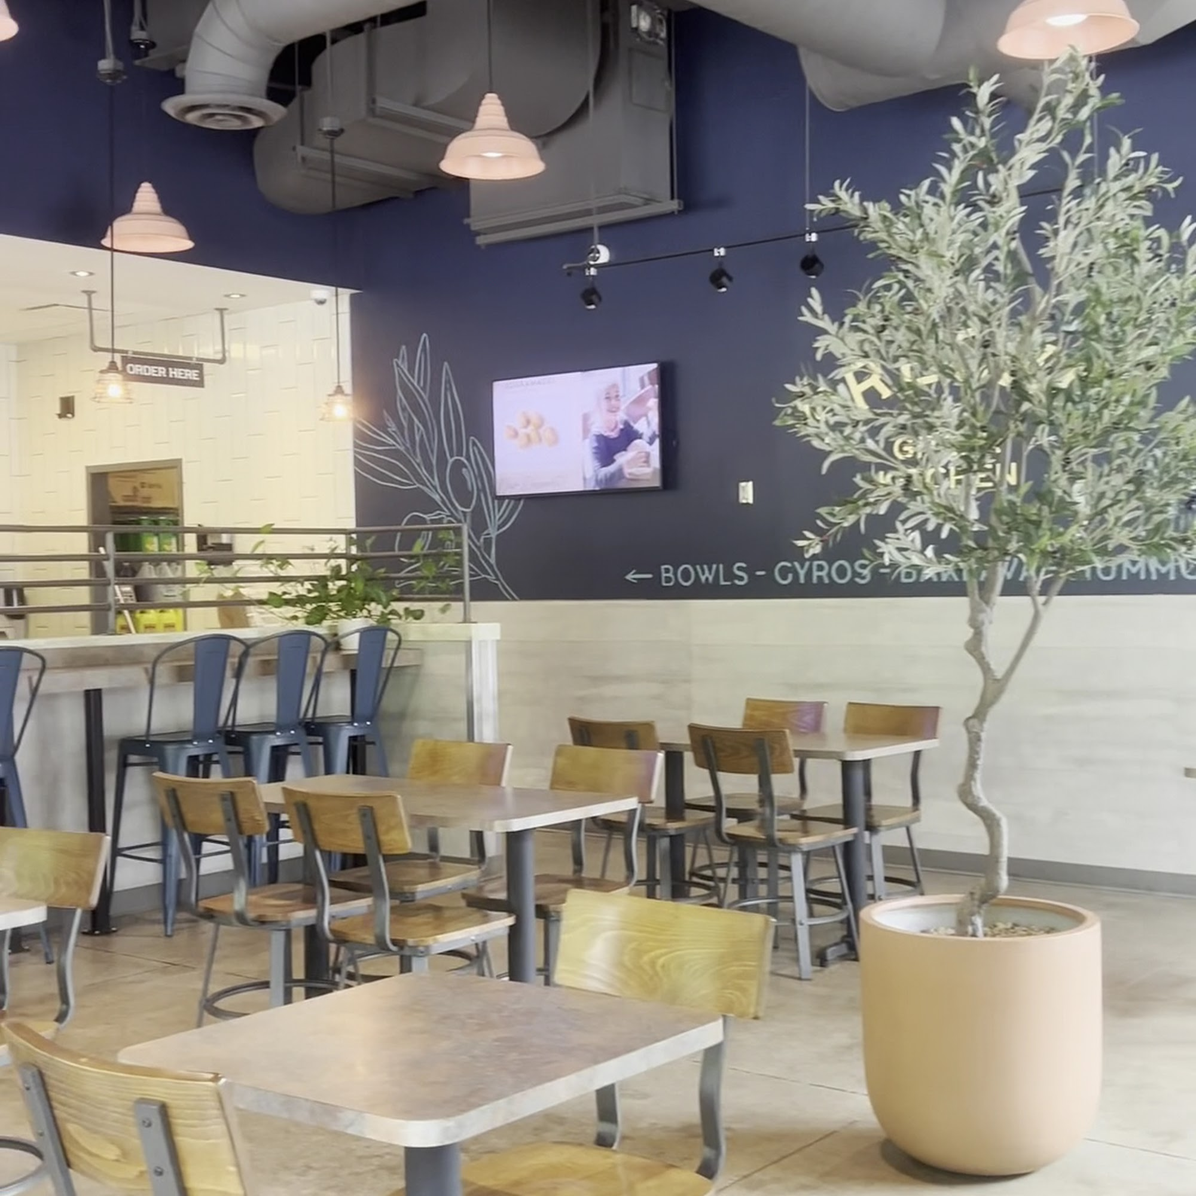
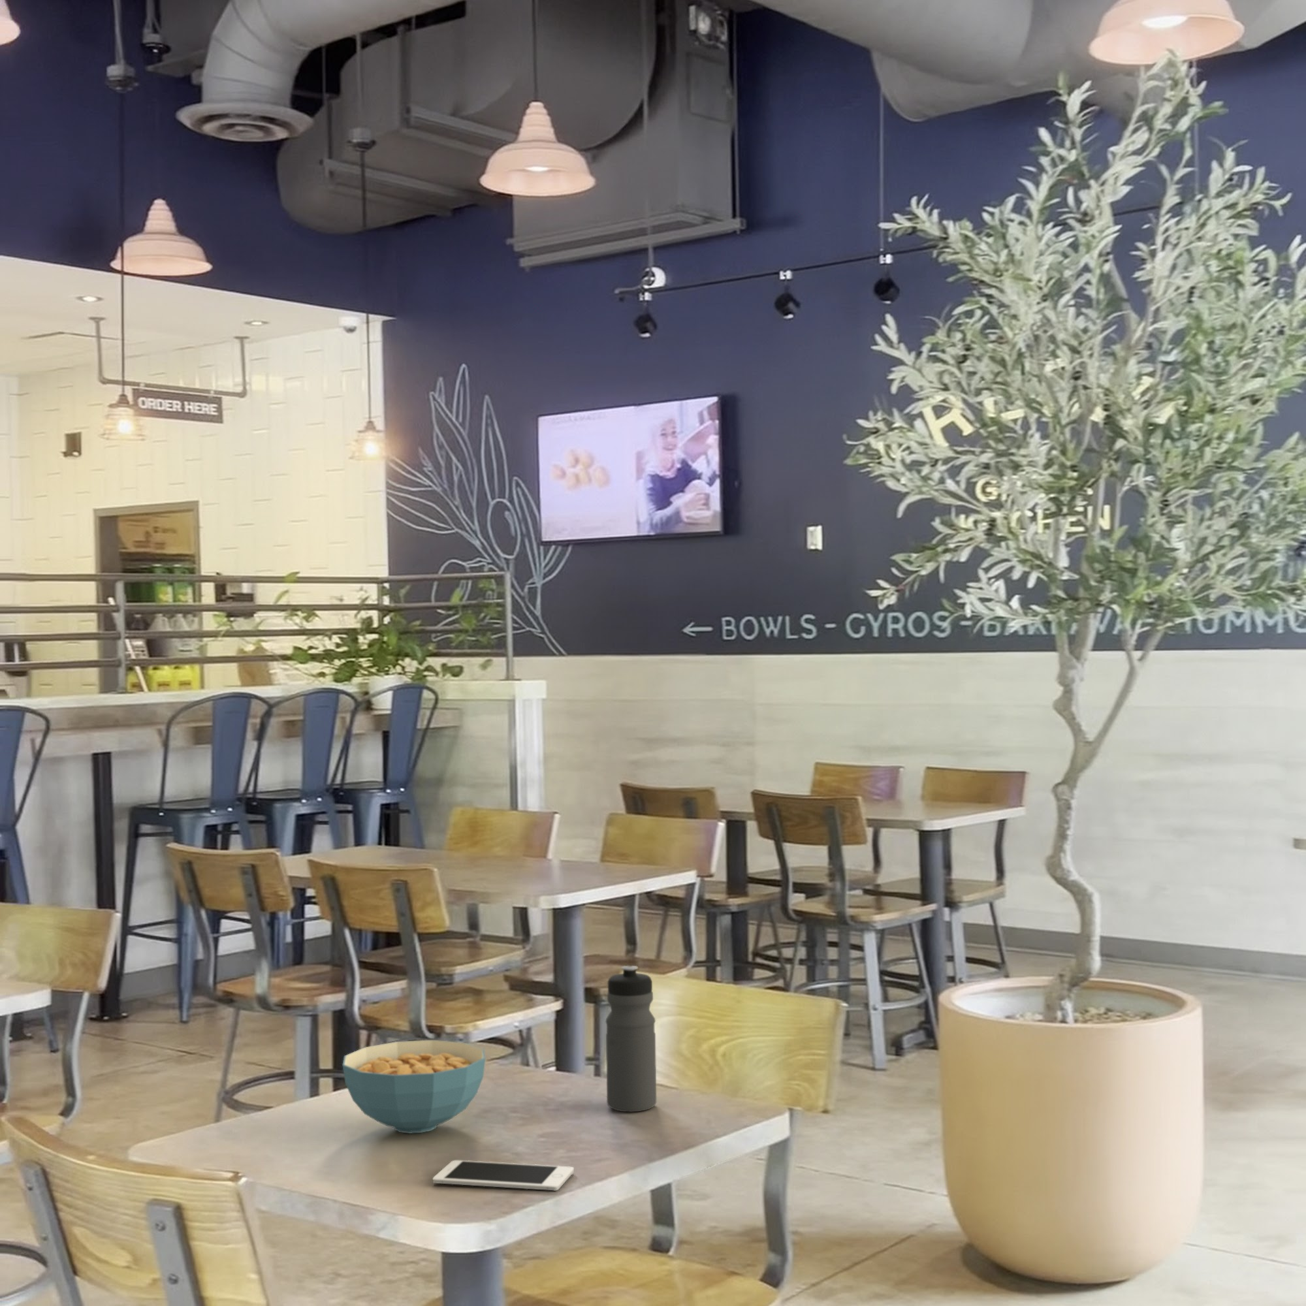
+ cereal bowl [342,1039,486,1134]
+ cell phone [432,1160,574,1191]
+ water bottle [605,964,657,1112]
